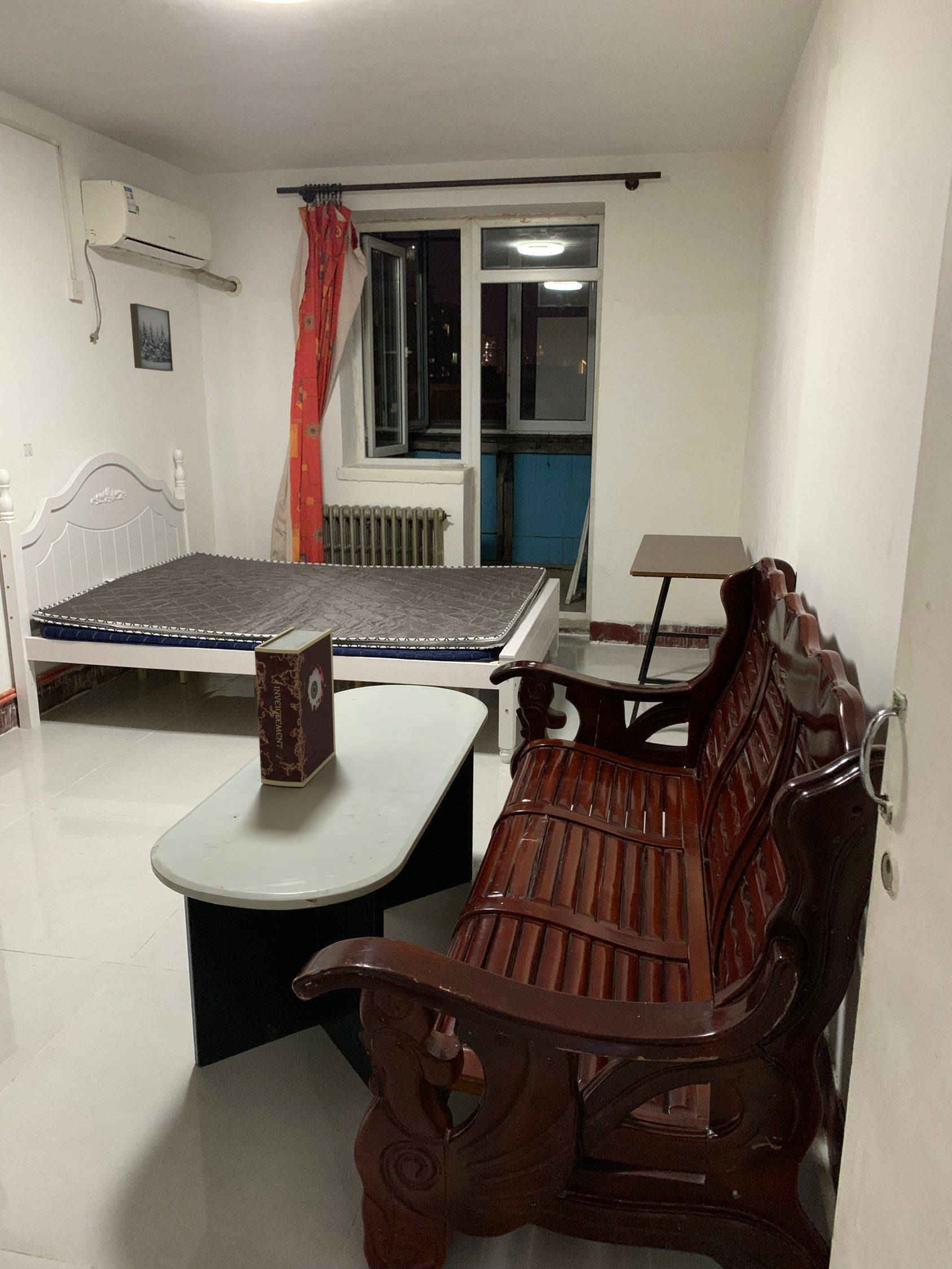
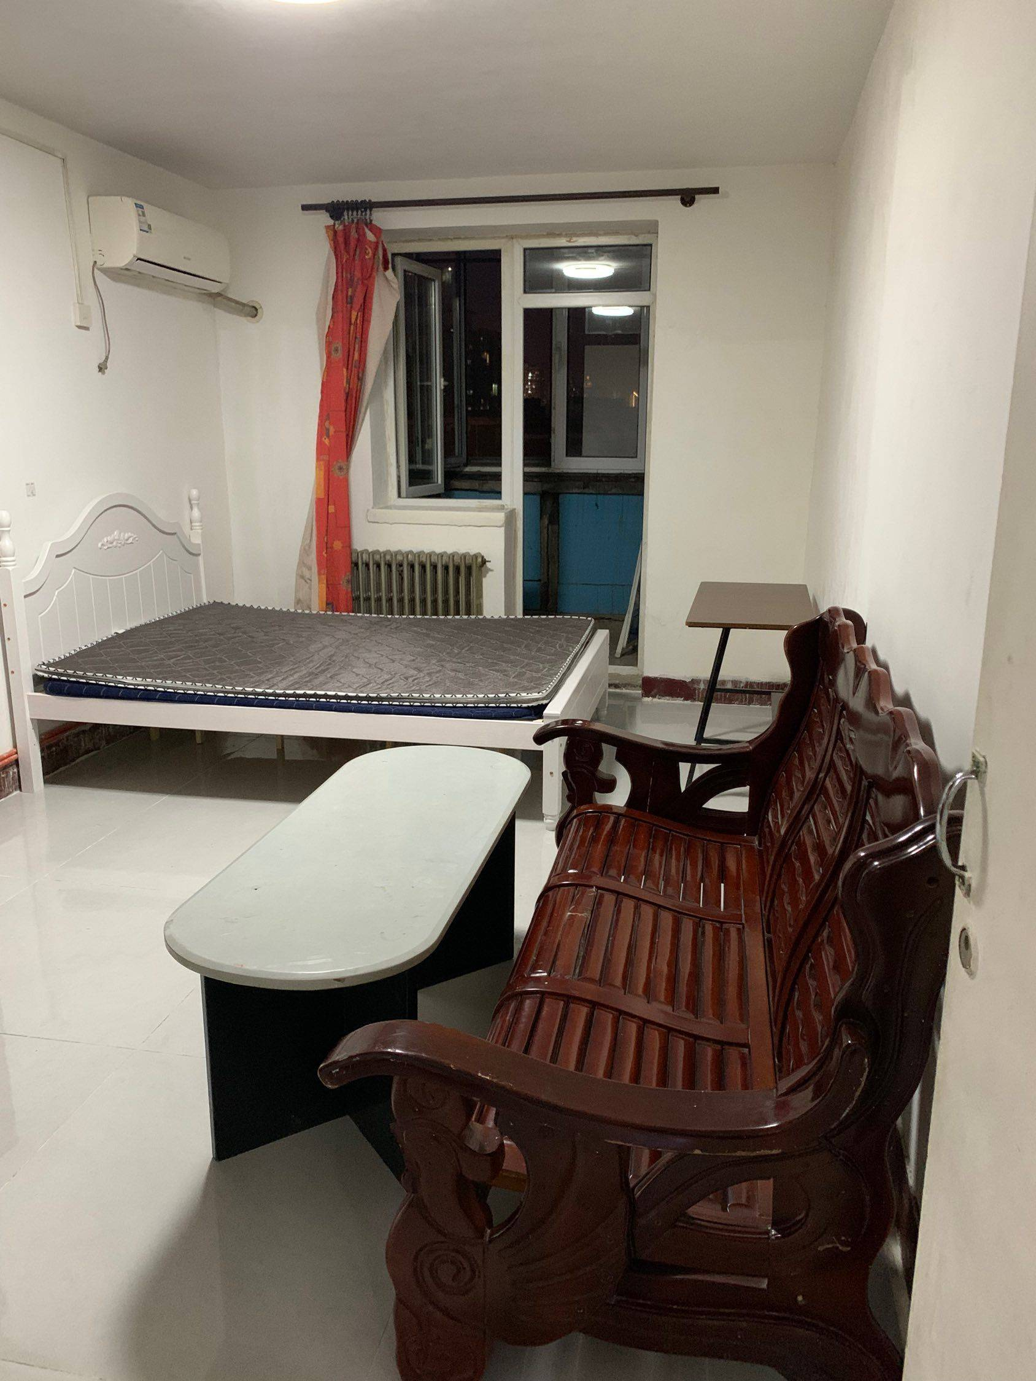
- wall art [129,303,174,372]
- book [254,626,336,787]
